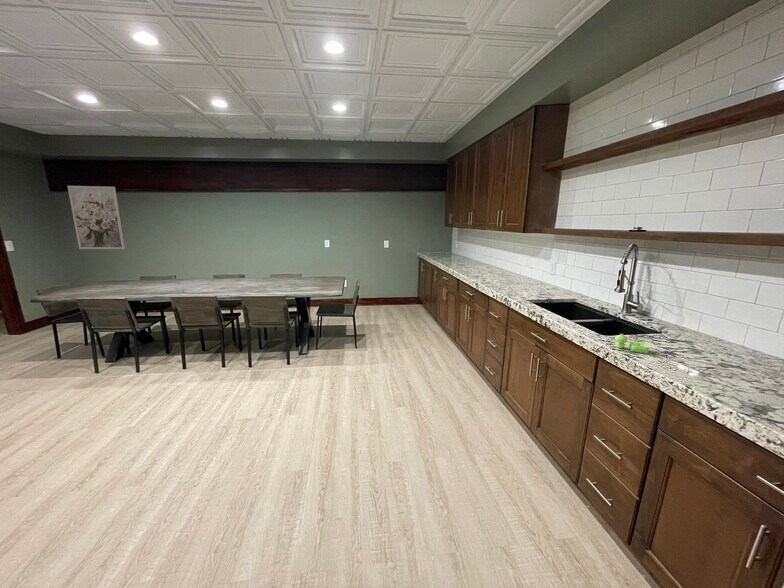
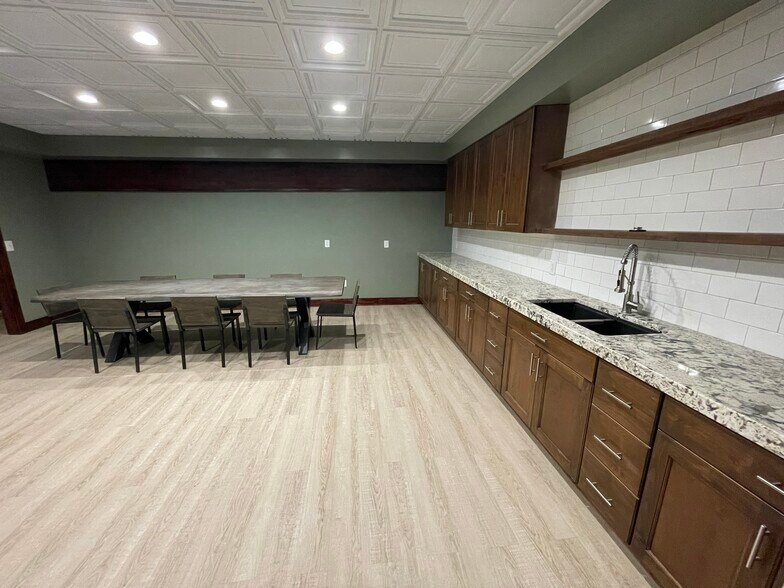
- wall art [67,185,126,250]
- soap dispenser [614,333,650,355]
